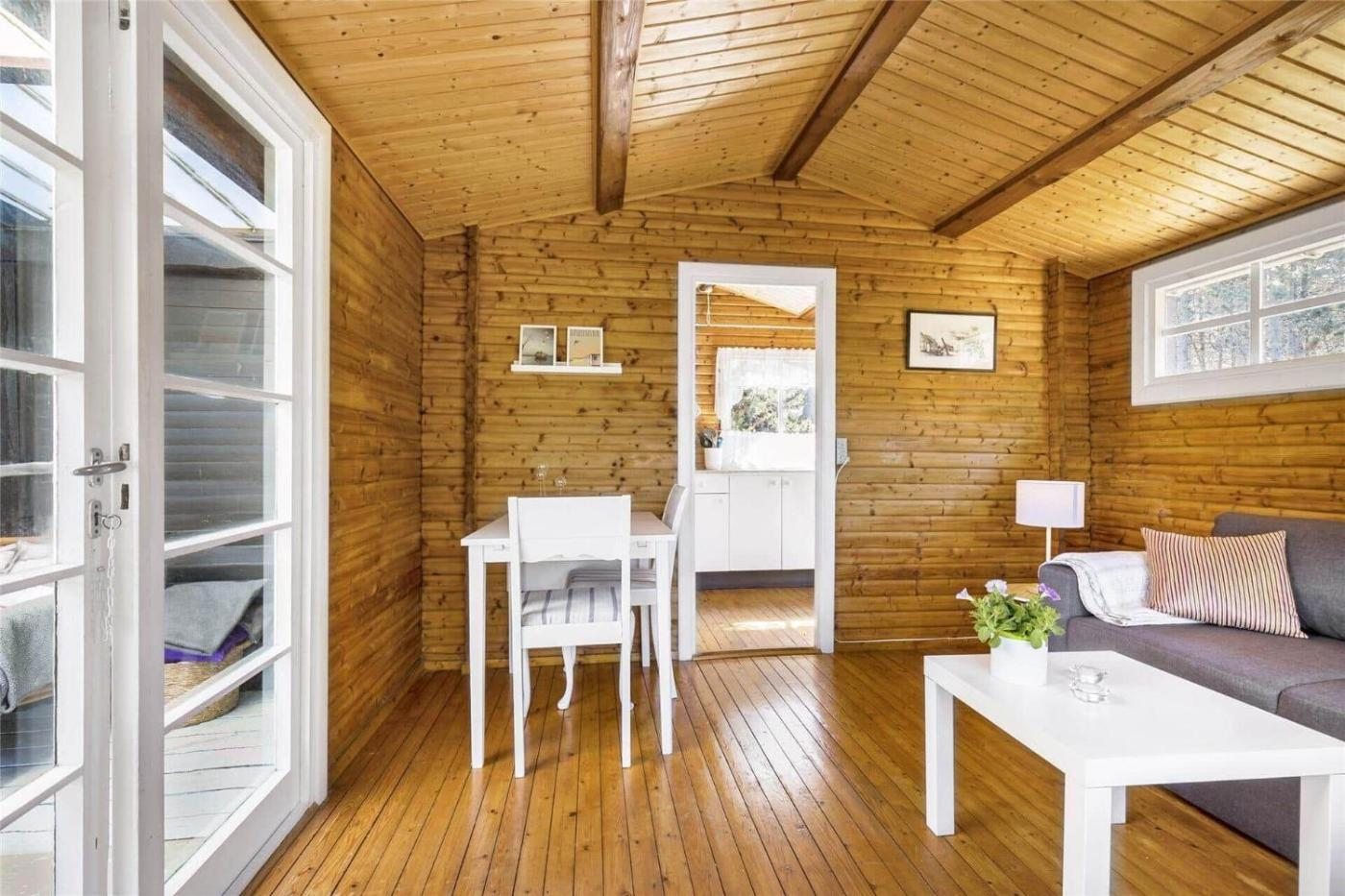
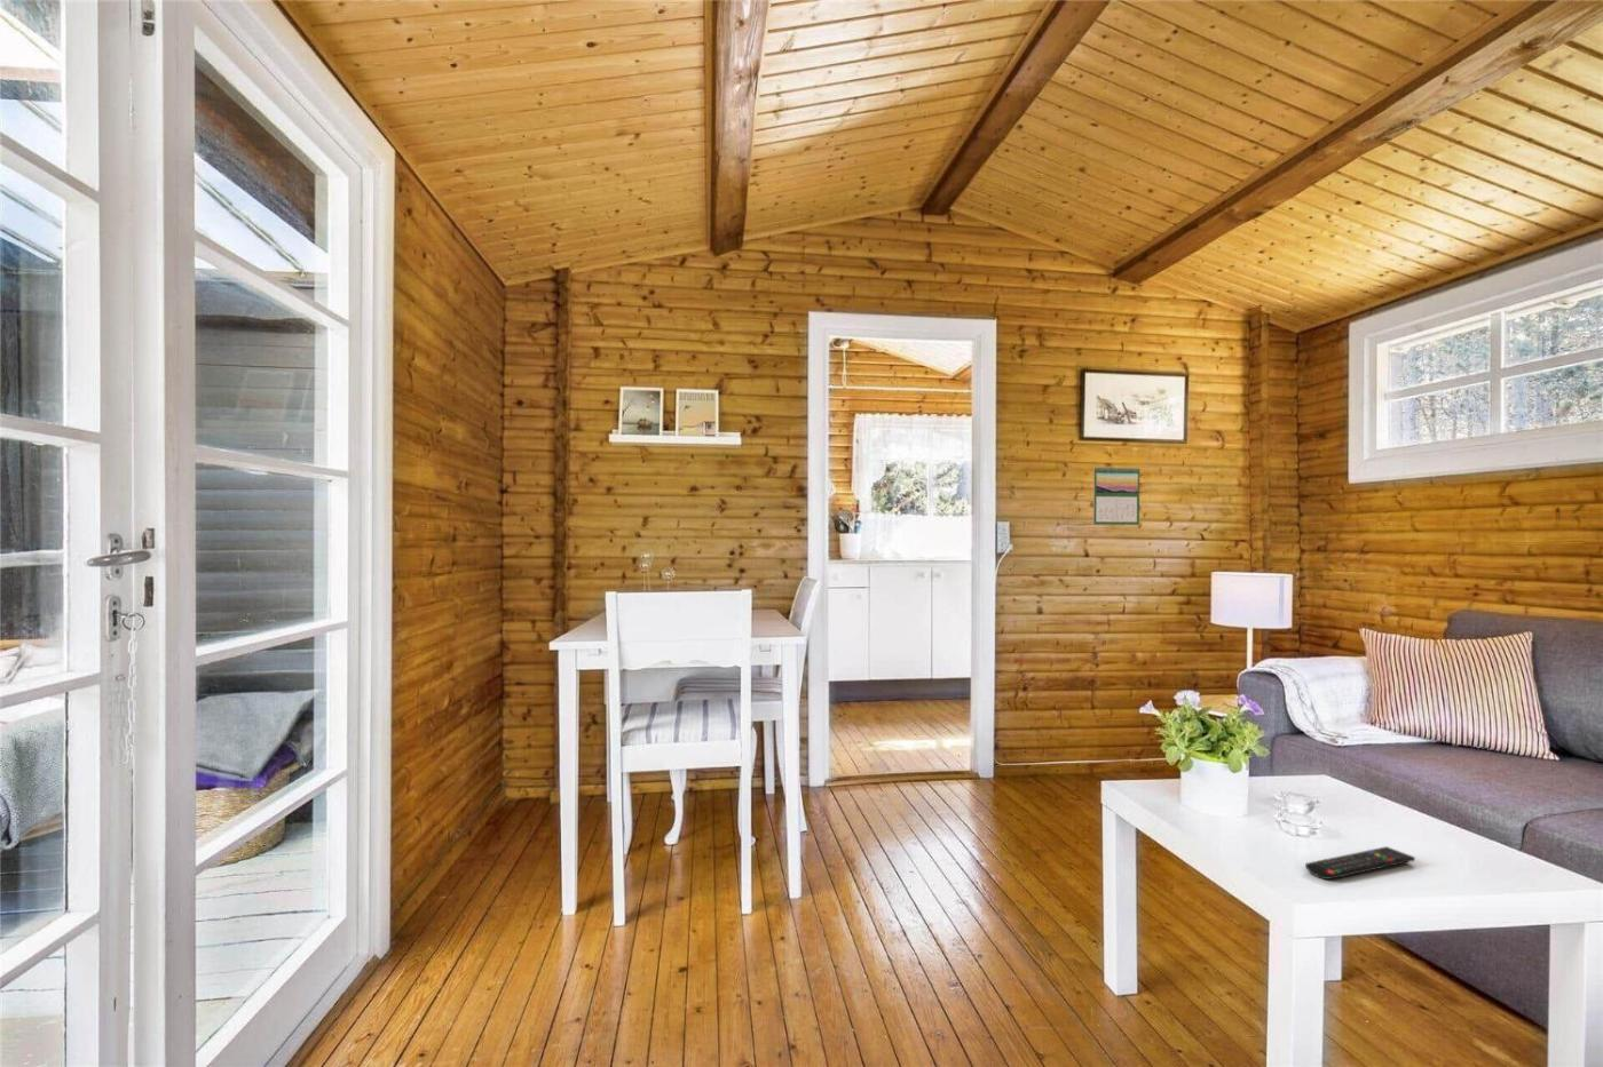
+ remote control [1304,846,1416,880]
+ calendar [1093,464,1141,526]
